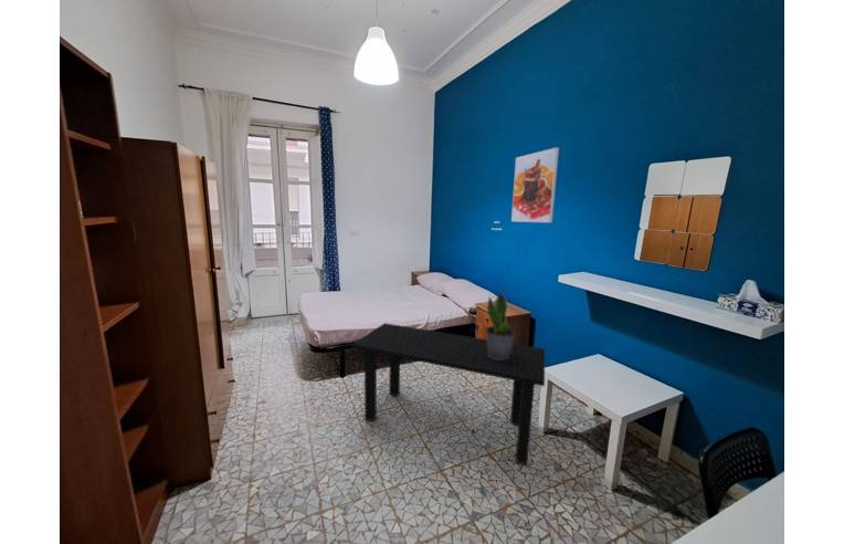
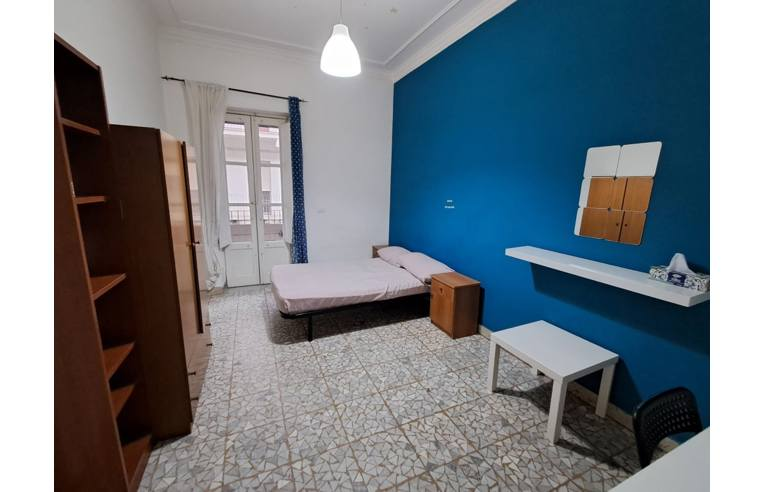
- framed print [510,146,560,223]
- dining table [351,322,546,465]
- potted plant [485,291,517,360]
